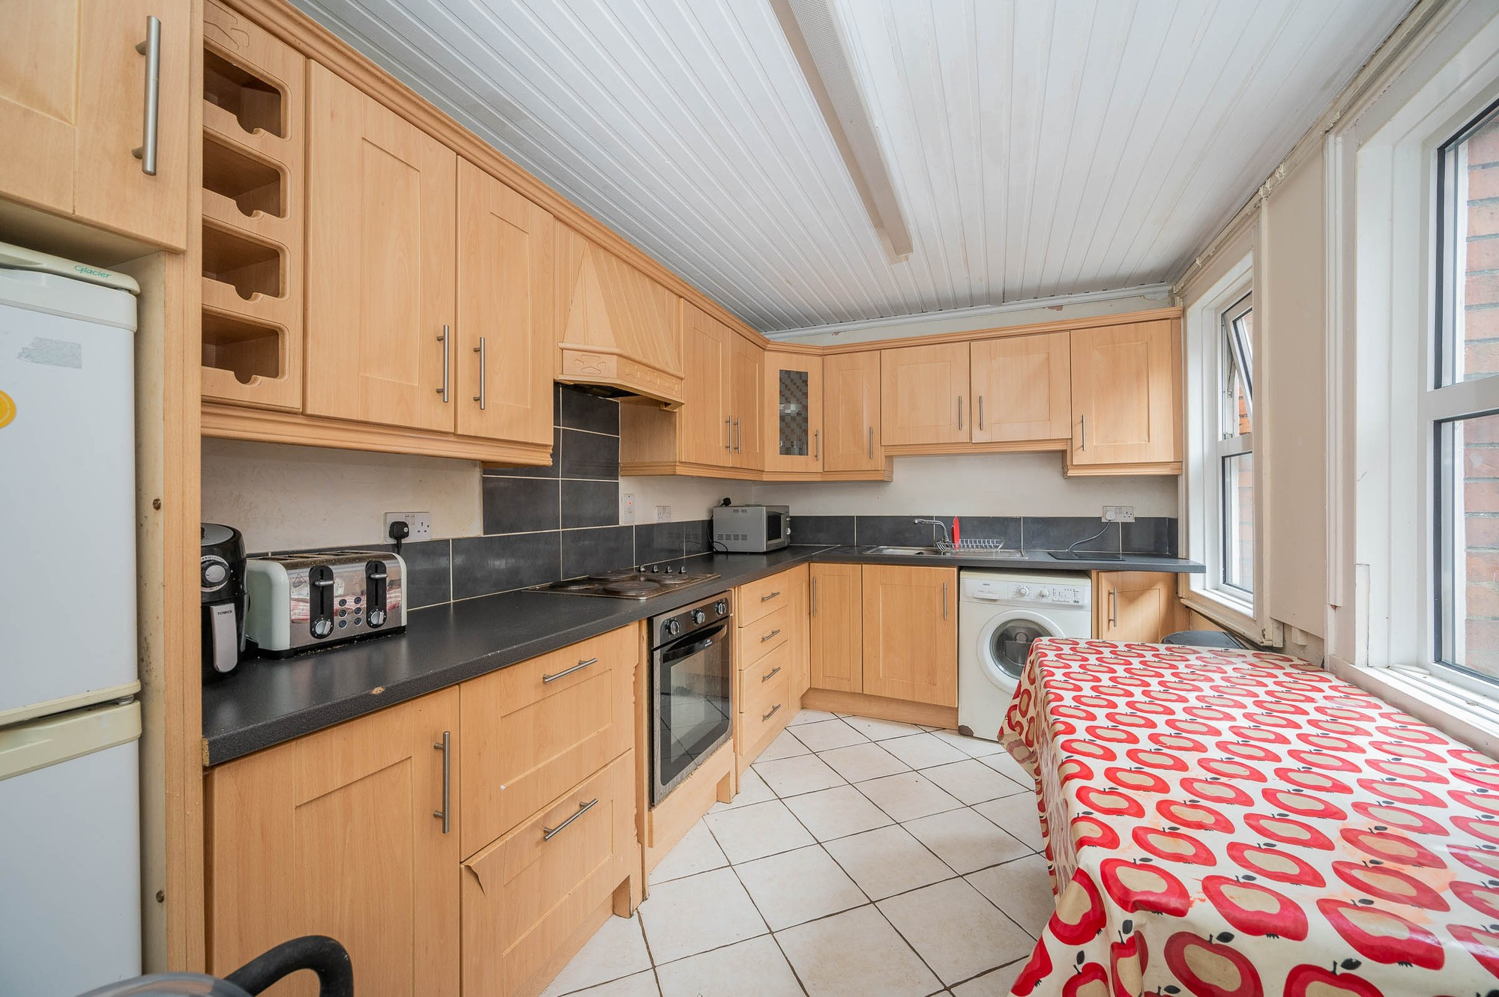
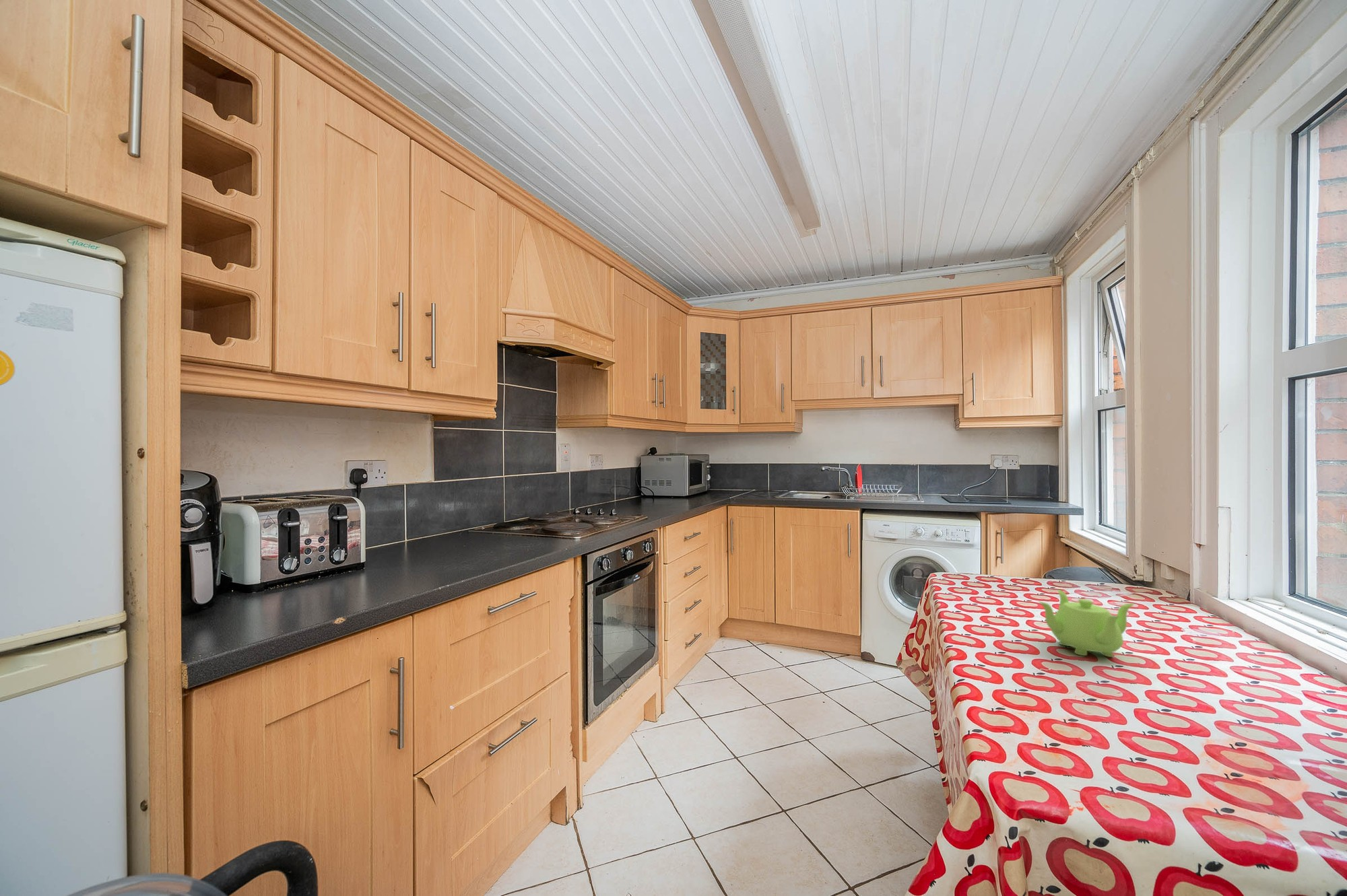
+ teapot [1037,589,1135,658]
